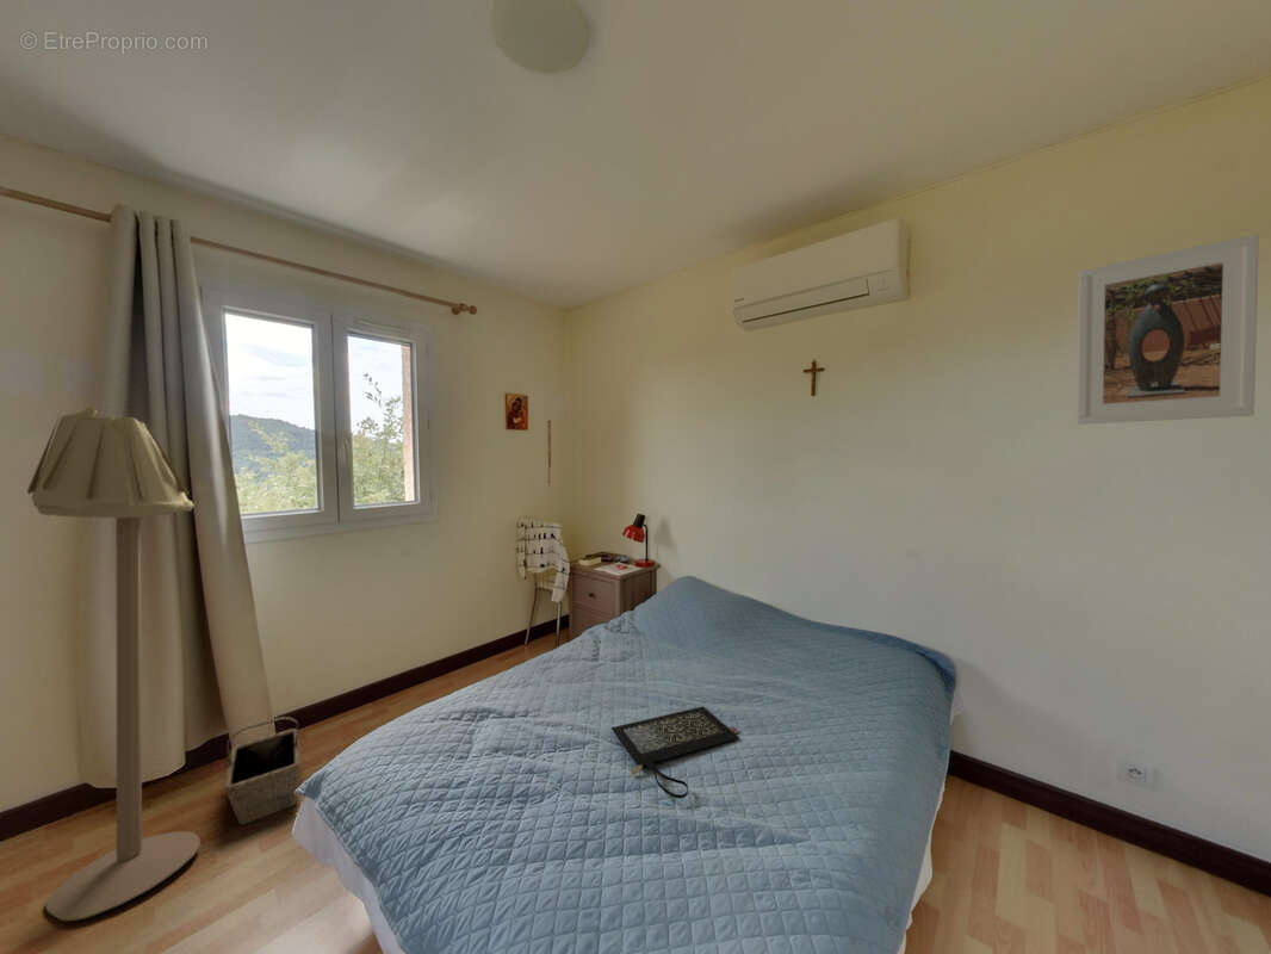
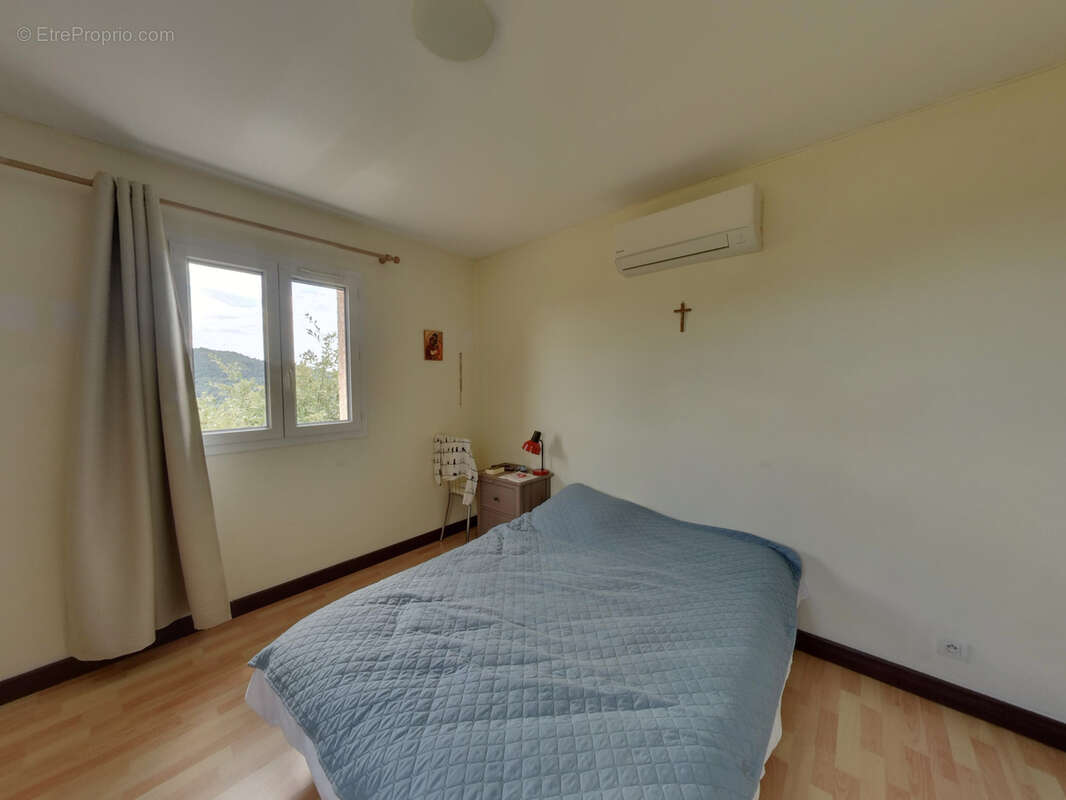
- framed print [1075,233,1260,426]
- basket [223,715,302,825]
- clutch bag [610,706,740,799]
- floor lamp [26,407,202,922]
